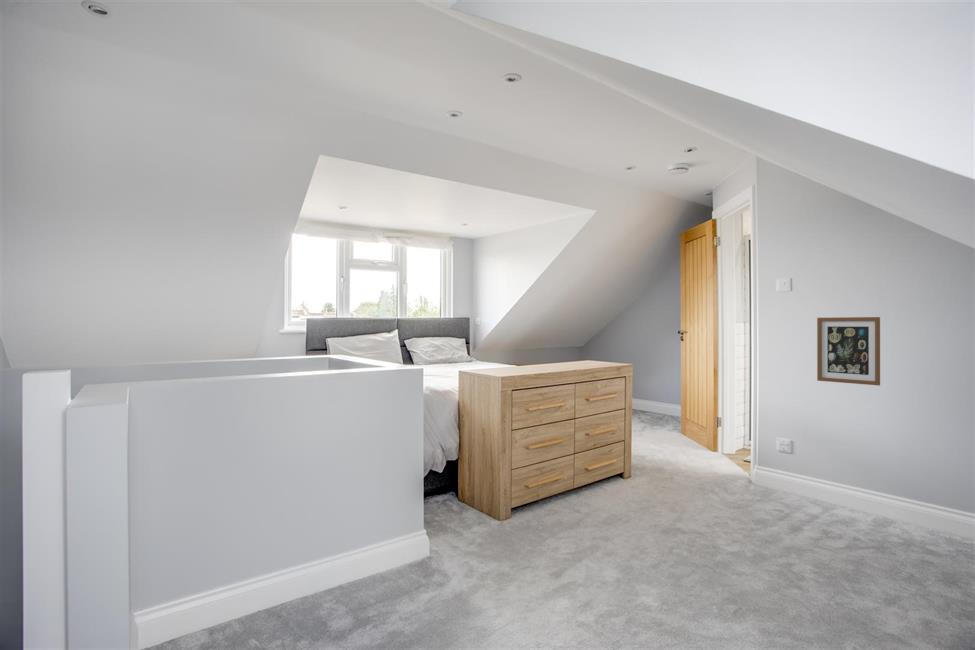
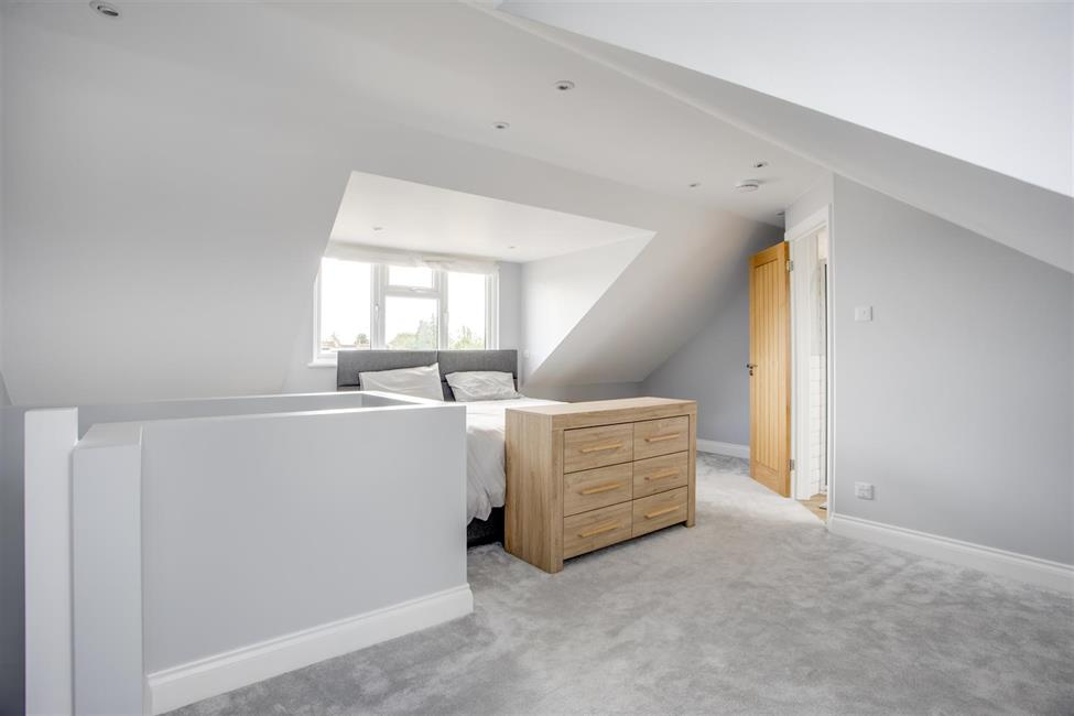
- wall art [816,316,881,386]
